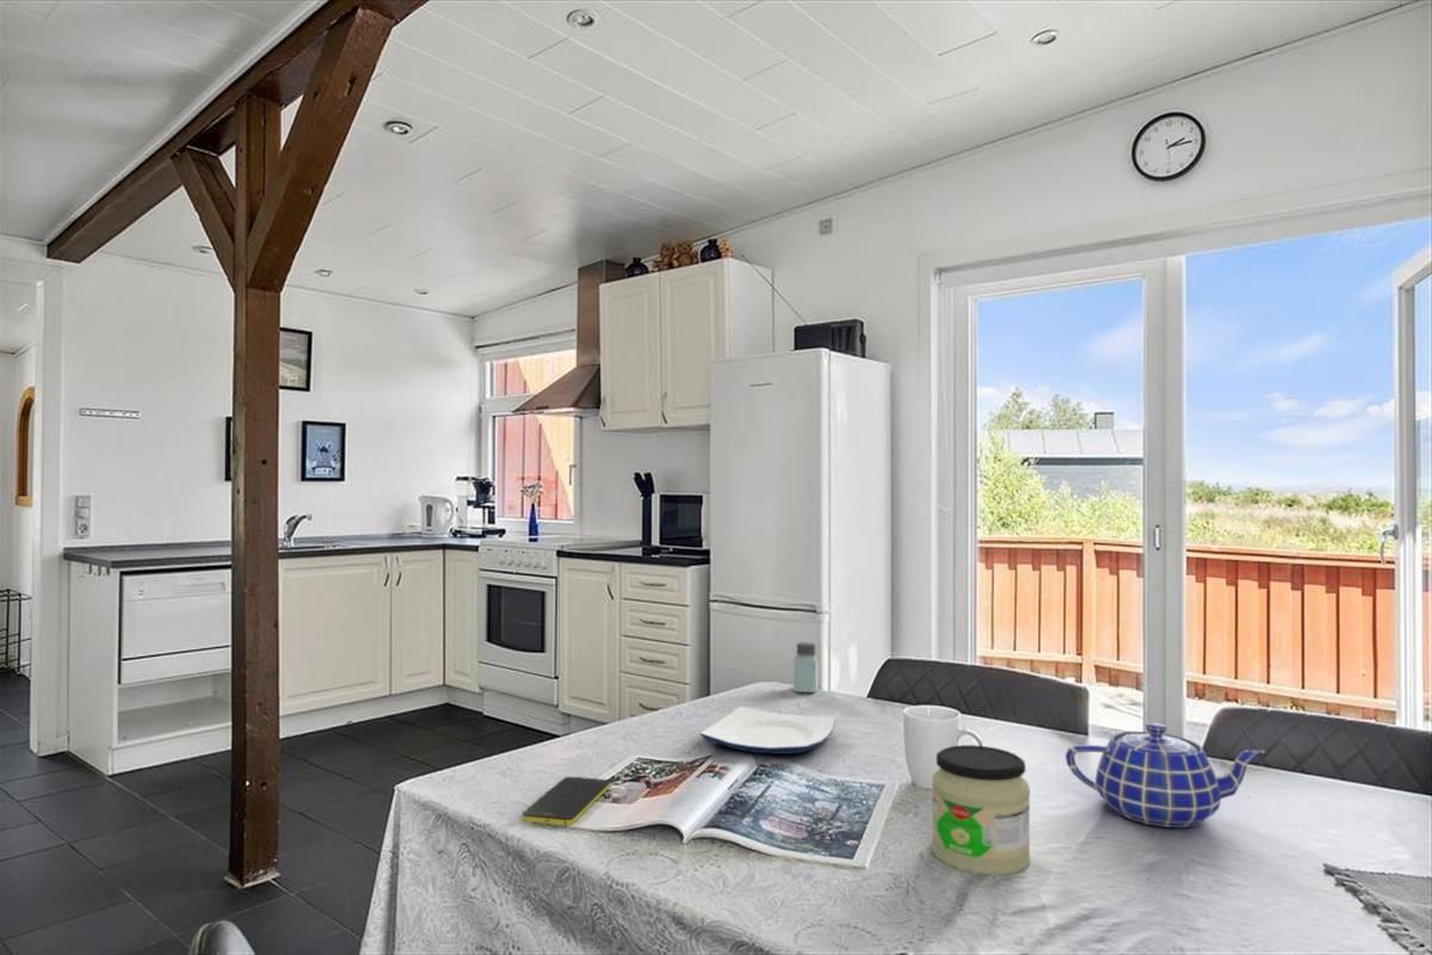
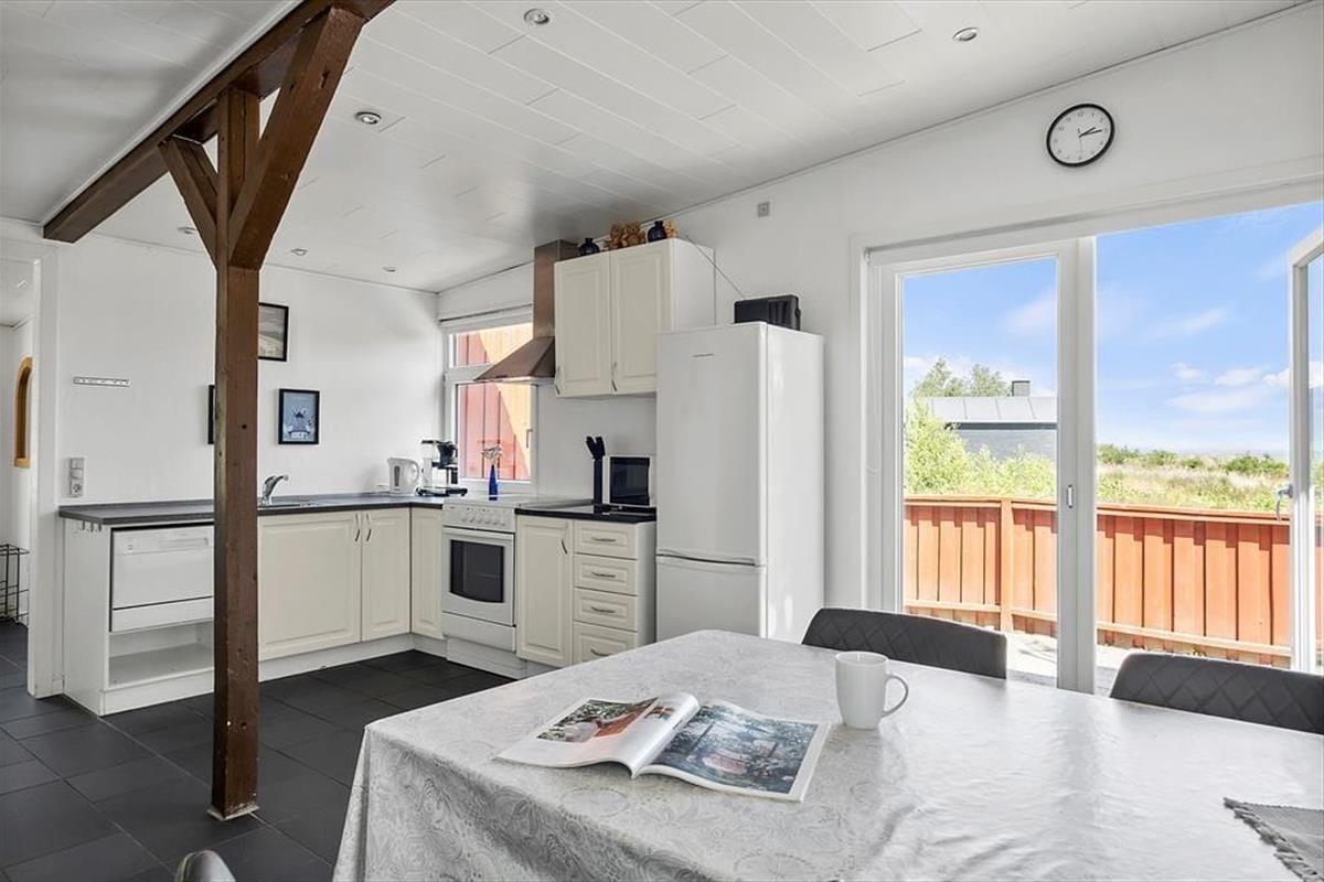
- teapot [1064,722,1266,828]
- smartphone [521,776,612,826]
- plate [699,706,838,756]
- jar [931,744,1031,876]
- saltshaker [792,641,820,694]
